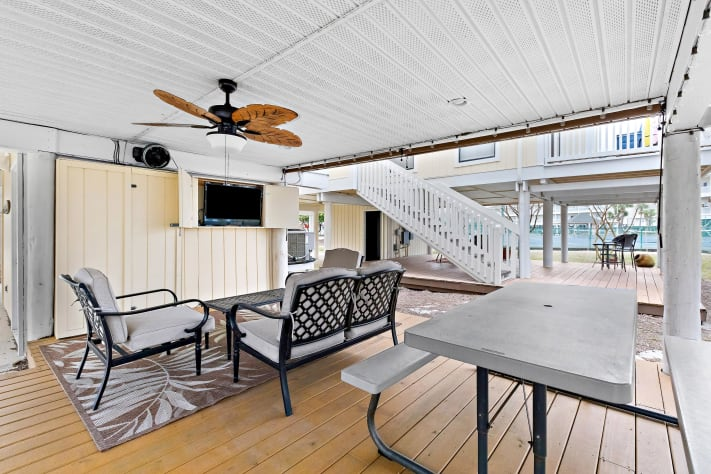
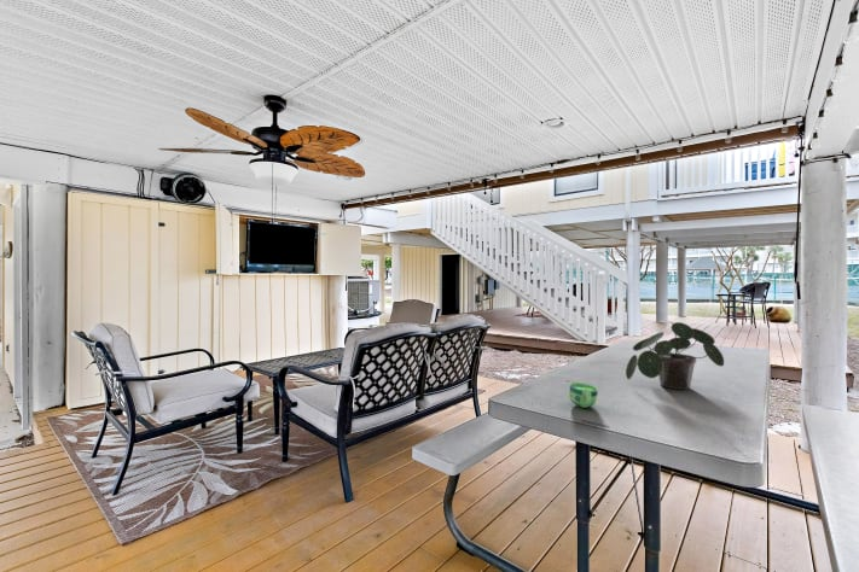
+ cup [568,381,599,409]
+ potted plant [625,320,725,391]
